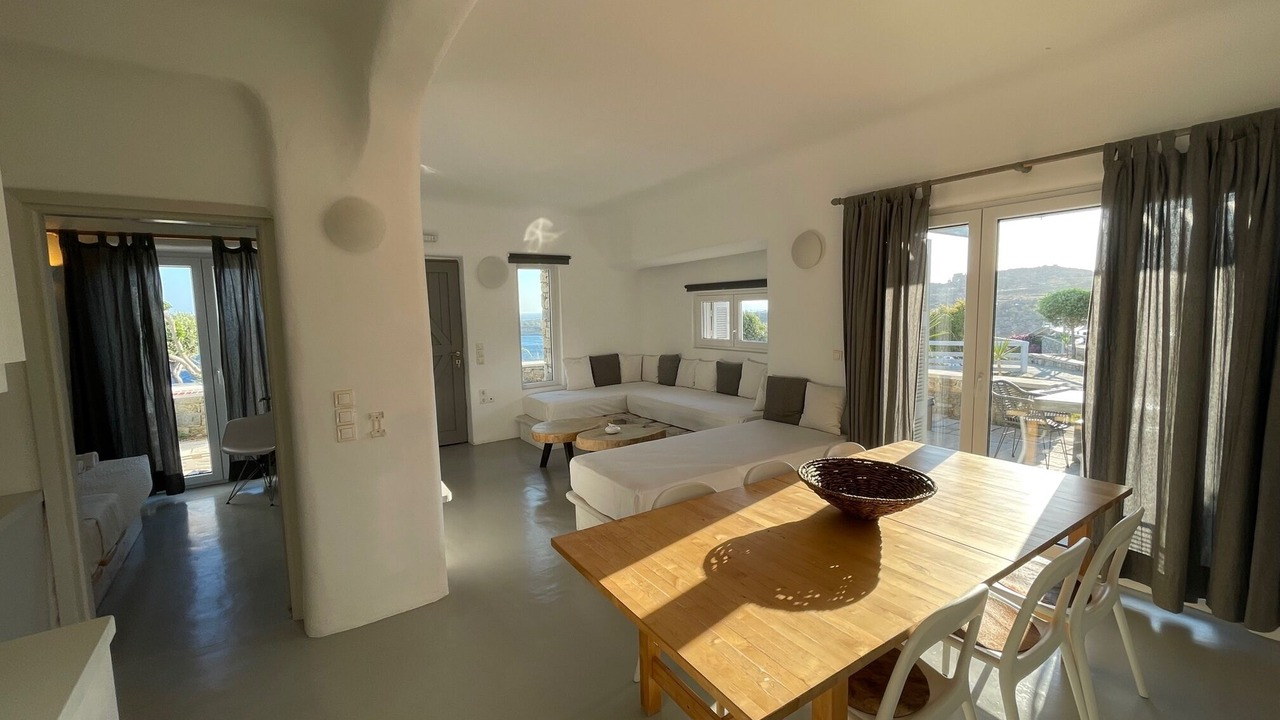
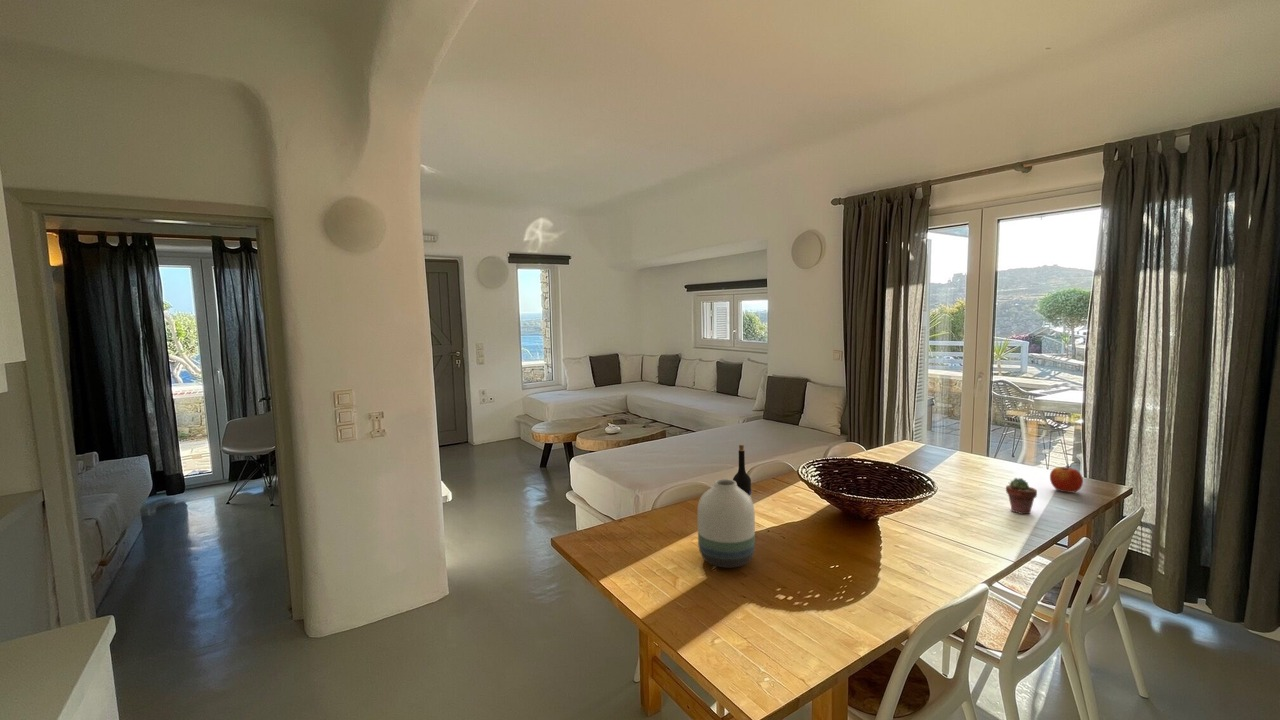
+ apple [1049,465,1084,494]
+ potted succulent [1005,477,1038,515]
+ wine bottle [732,444,752,499]
+ vase [697,478,756,569]
